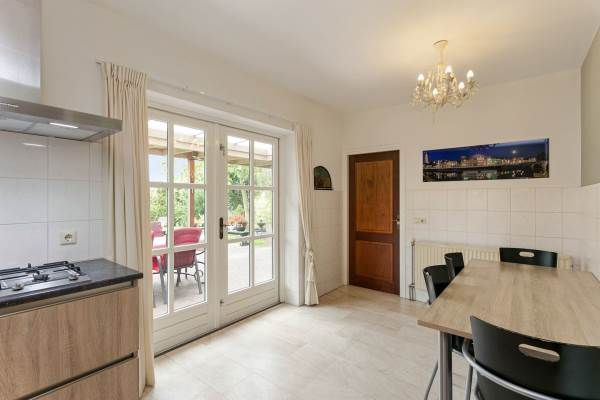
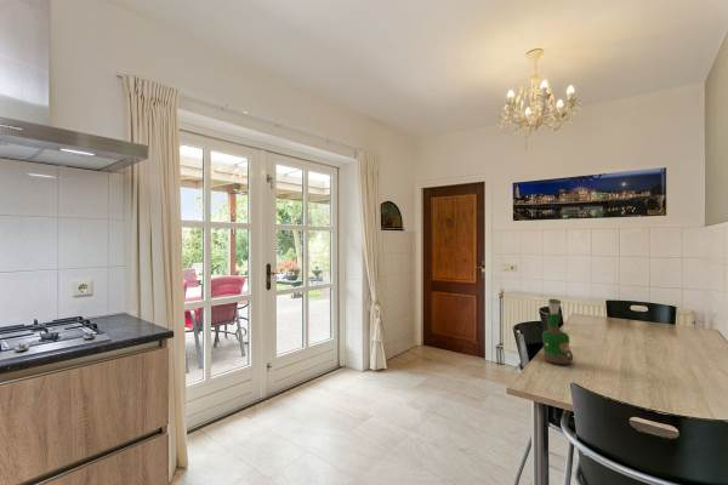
+ grog bottle [541,298,574,366]
